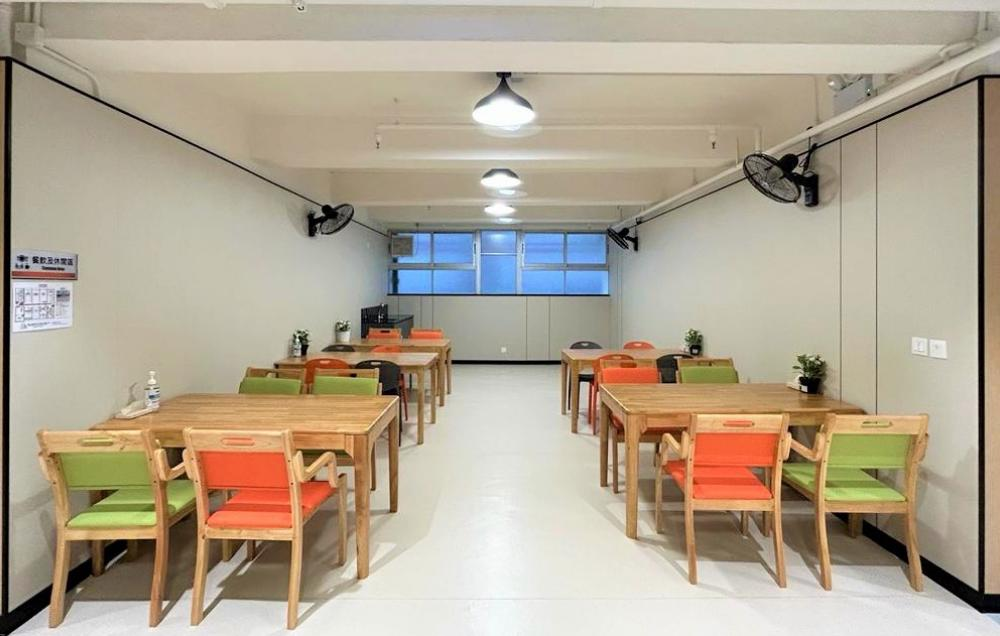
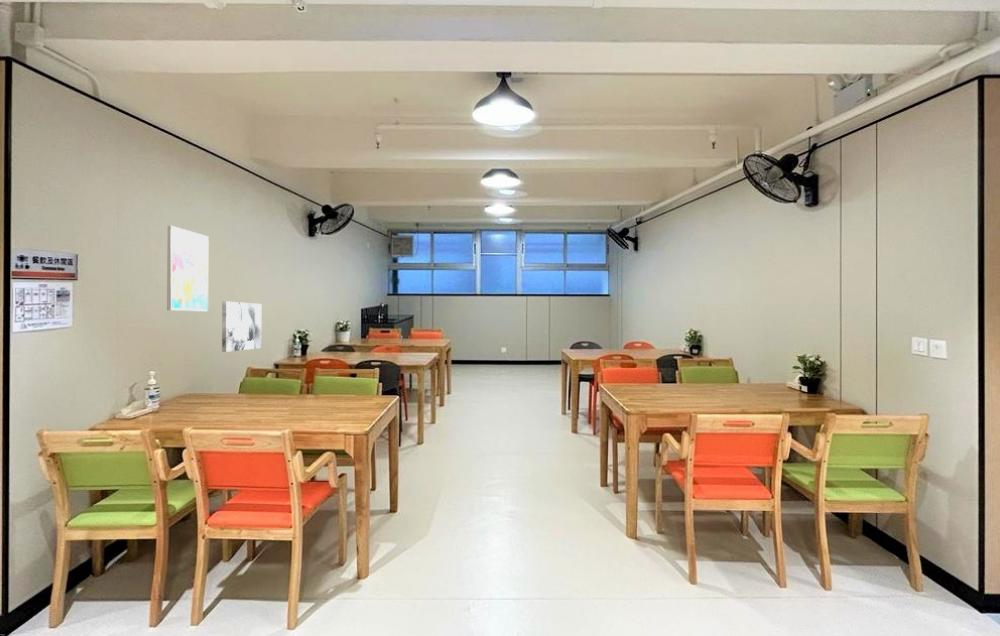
+ wall art [166,225,210,313]
+ wall art [221,300,262,353]
